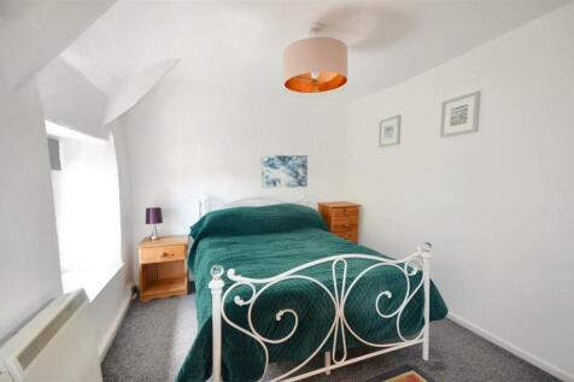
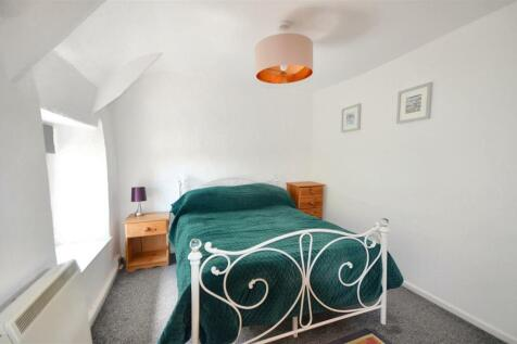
- wall art [260,154,309,189]
